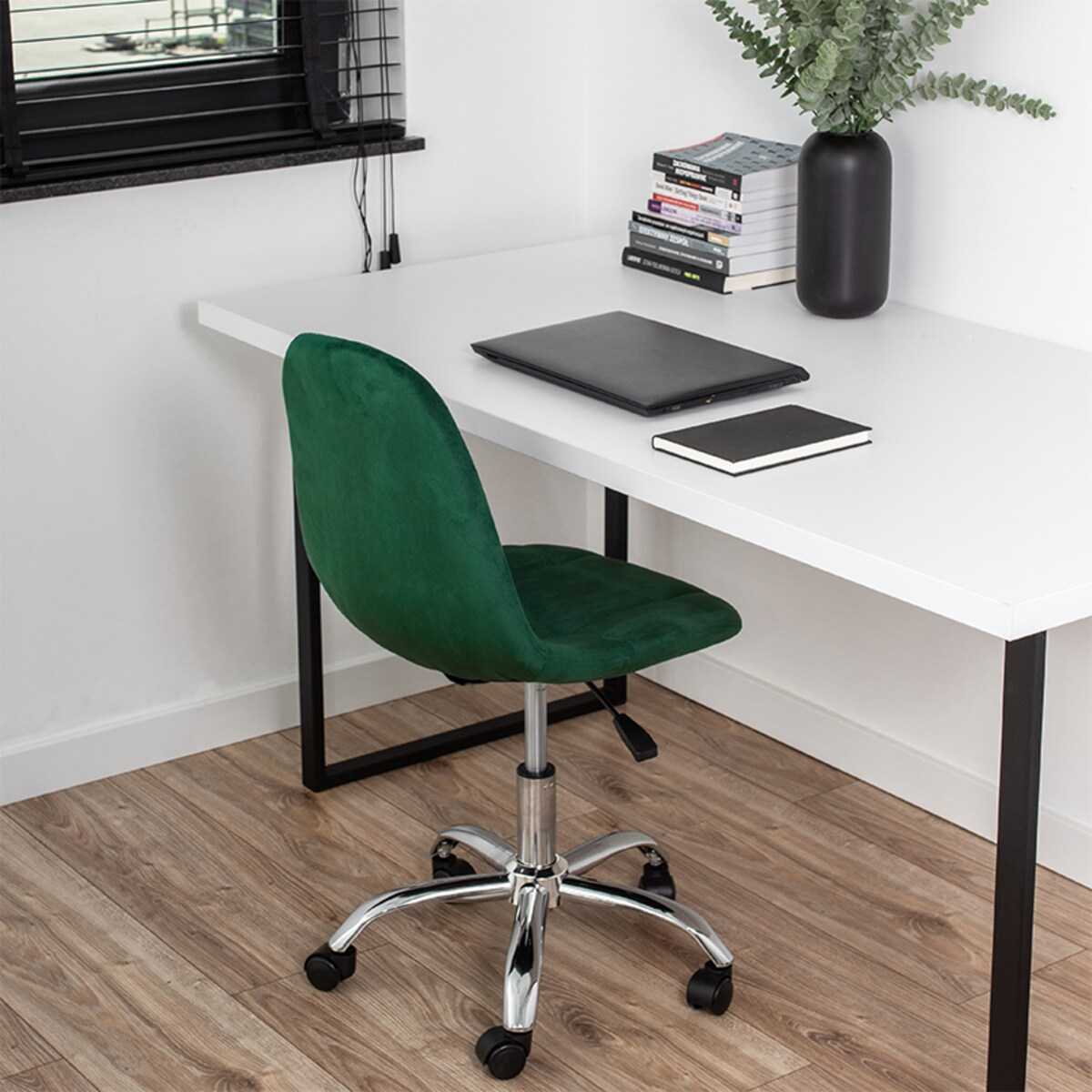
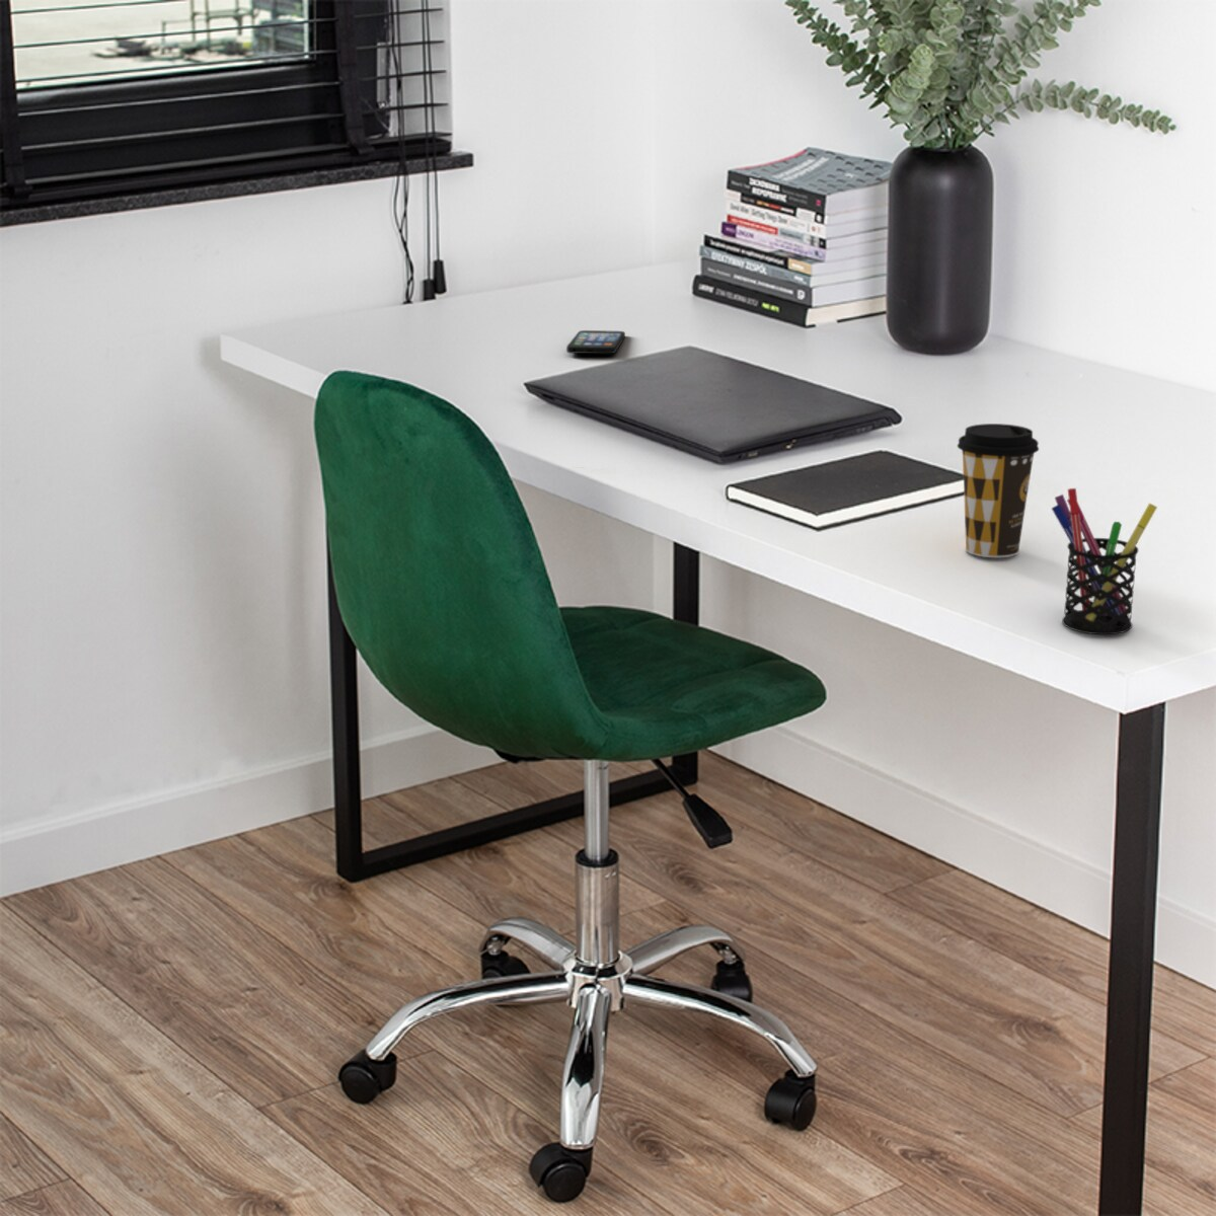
+ pen holder [1051,488,1158,636]
+ smartphone [566,330,626,355]
+ coffee cup [957,422,1040,558]
